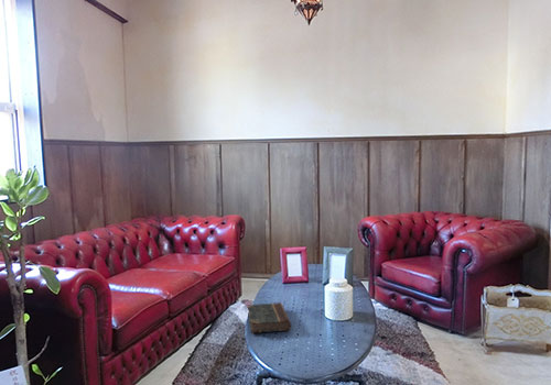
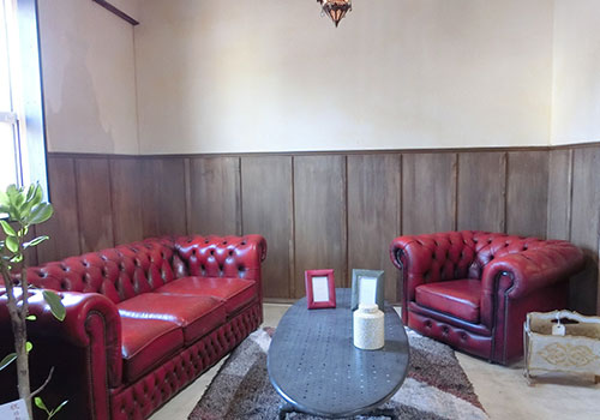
- book [247,301,292,334]
